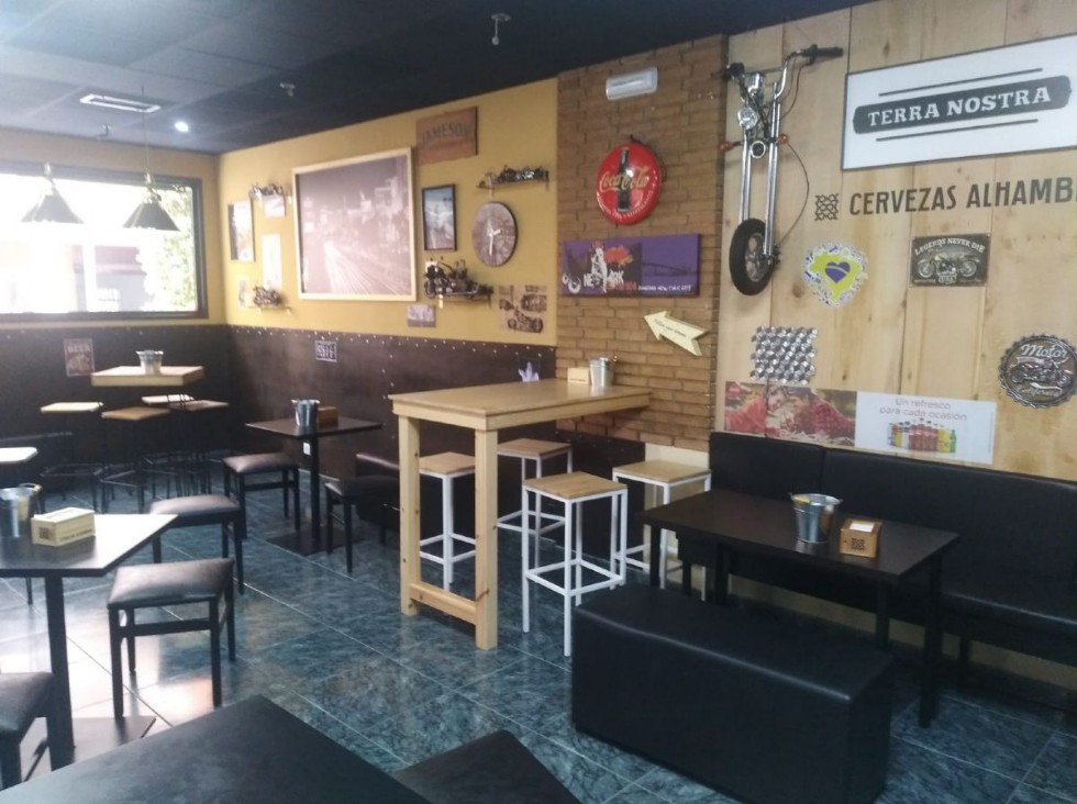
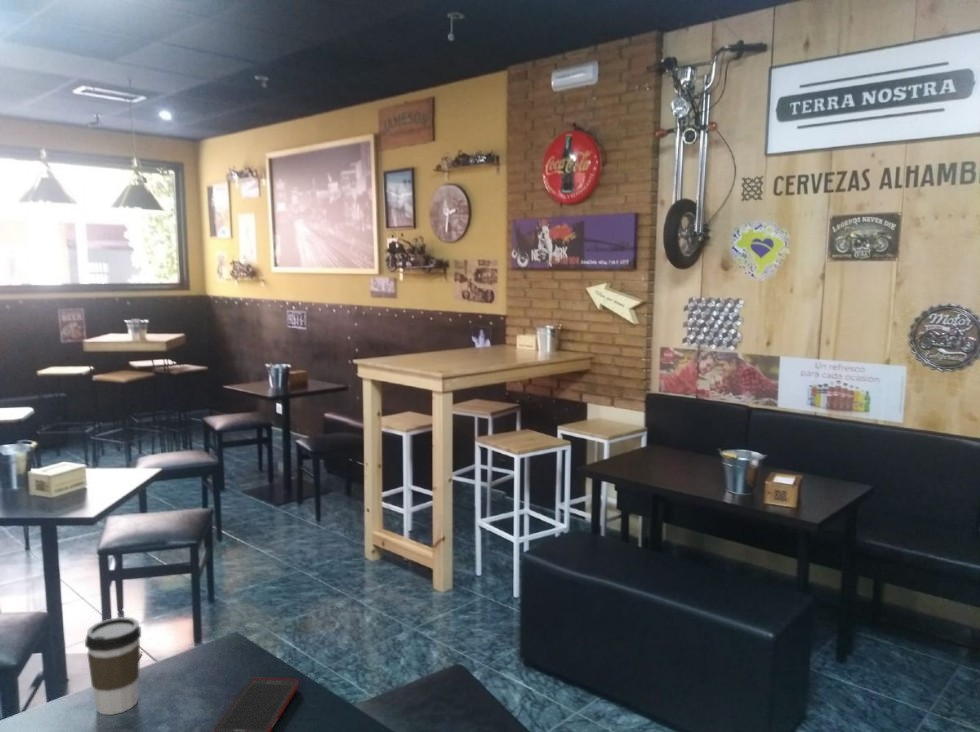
+ cell phone [212,677,300,732]
+ coffee cup [84,616,142,716]
